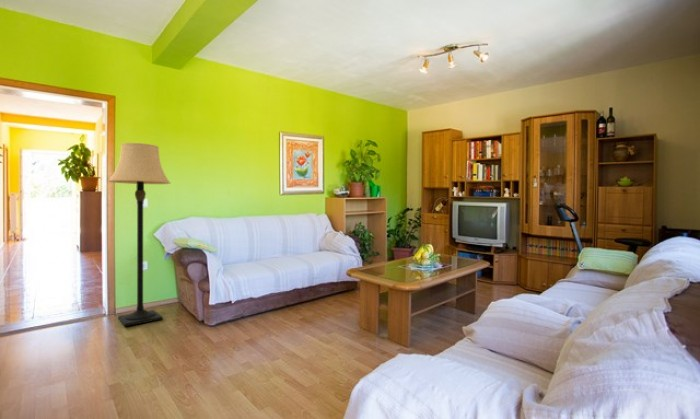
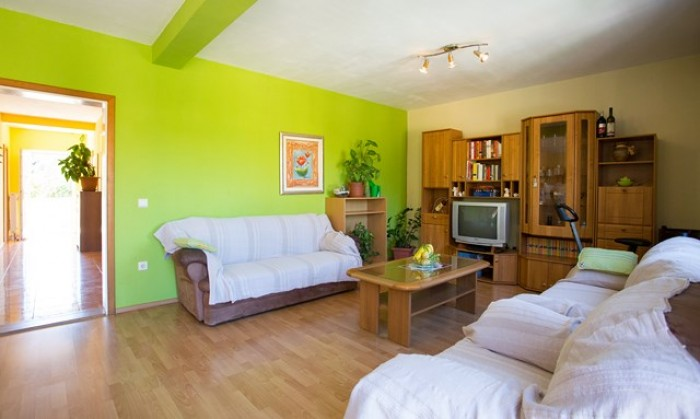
- lamp [107,142,172,327]
